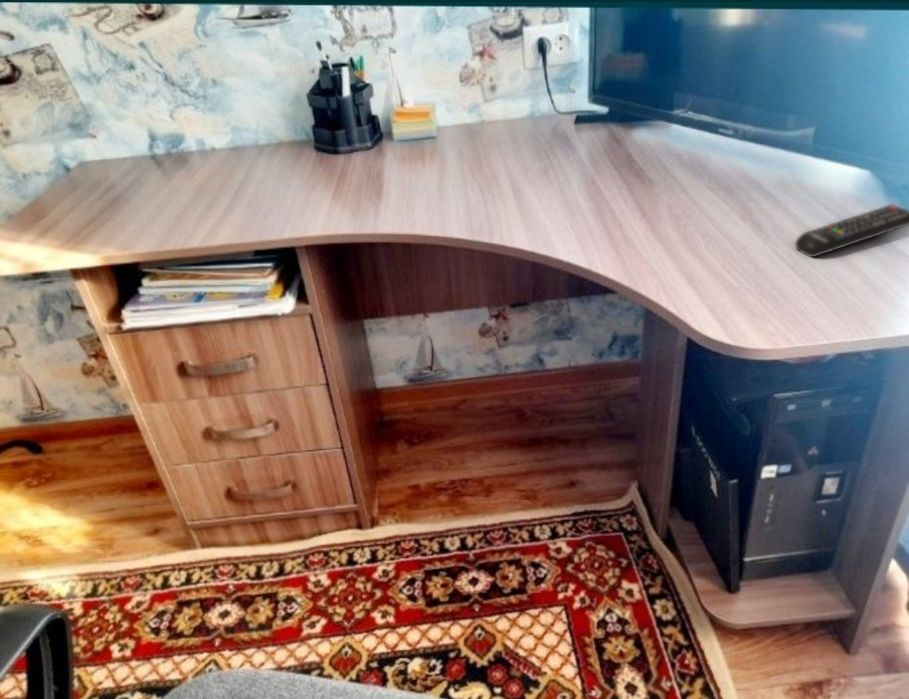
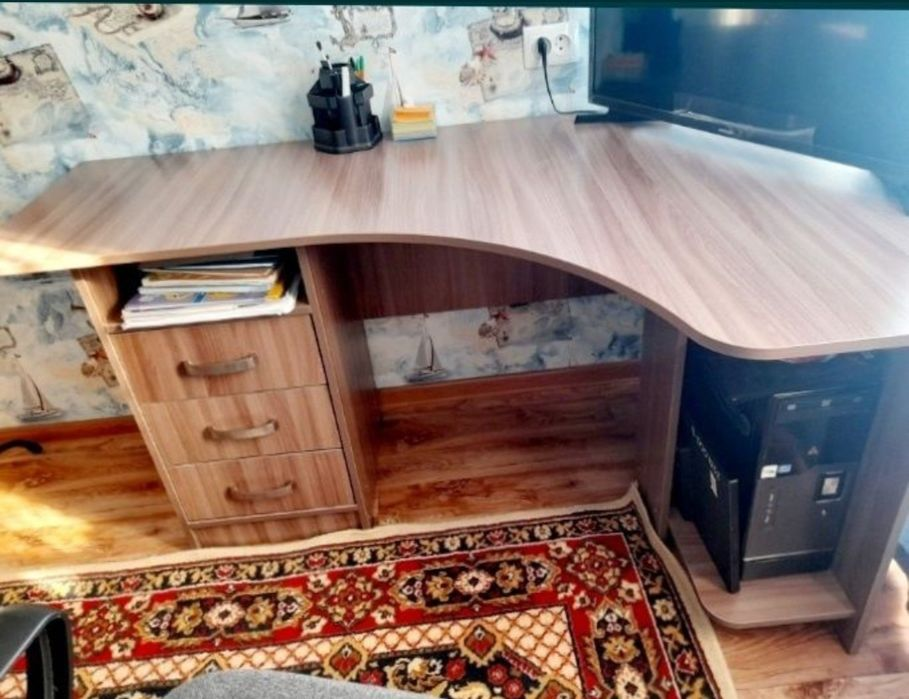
- remote control [794,203,909,258]
